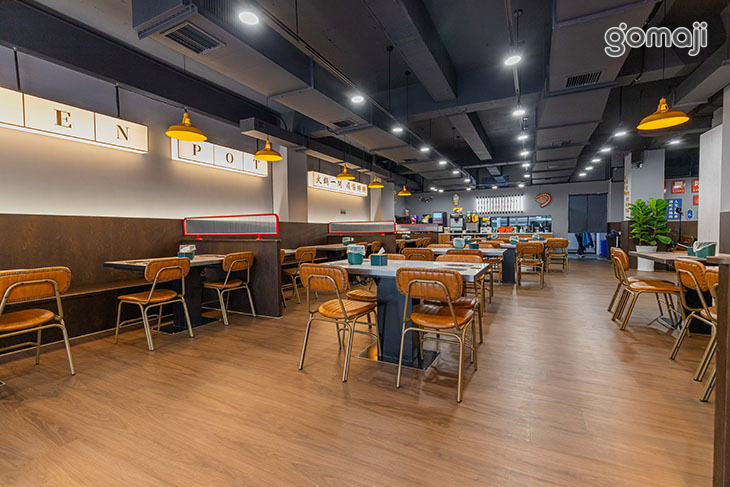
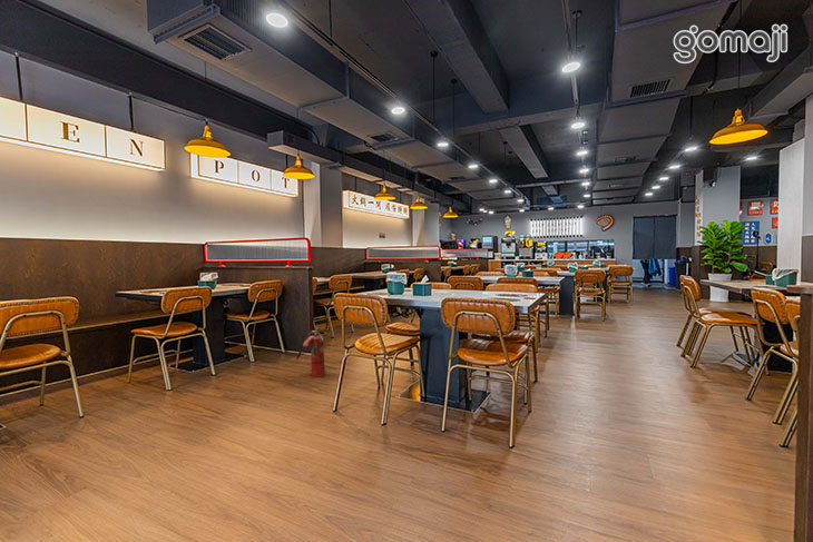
+ fire extinguisher [294,326,326,378]
